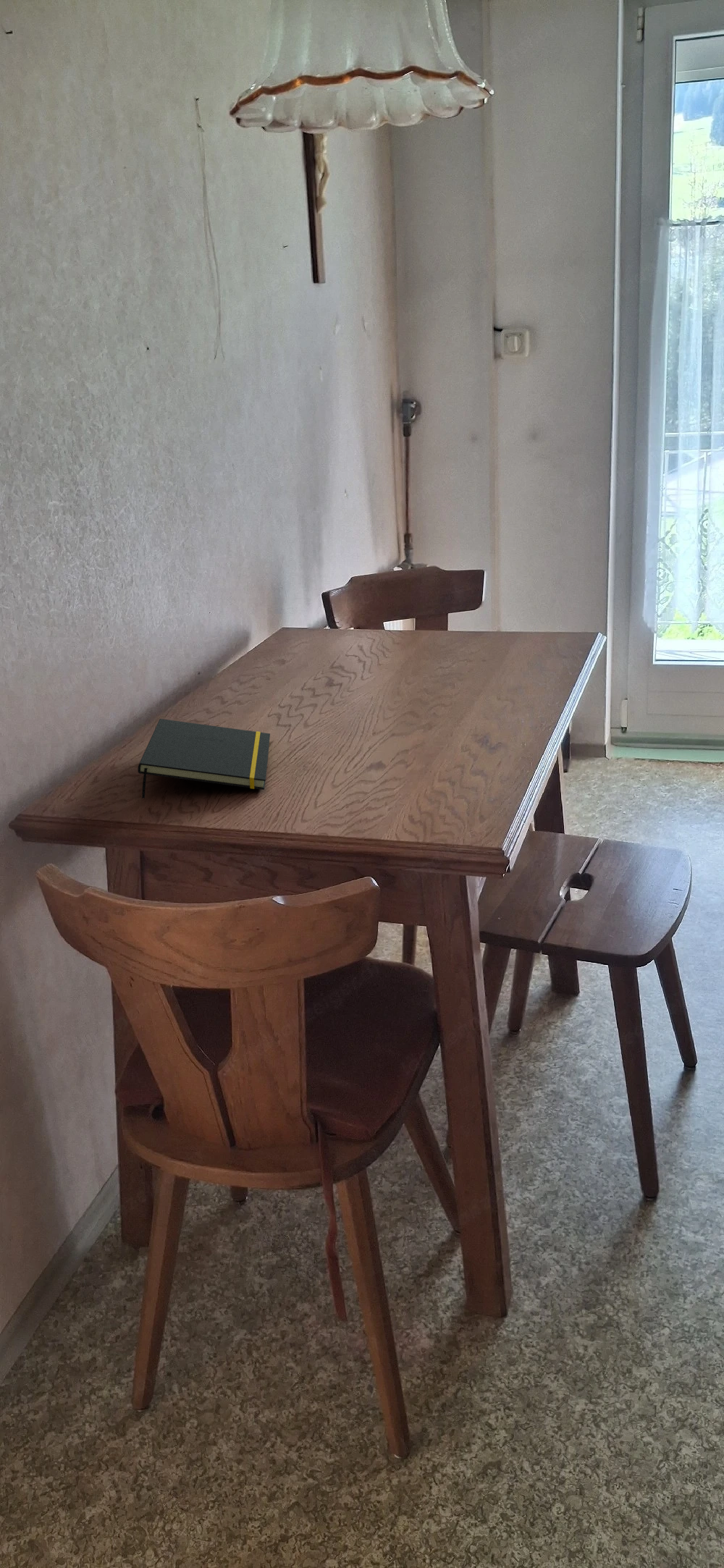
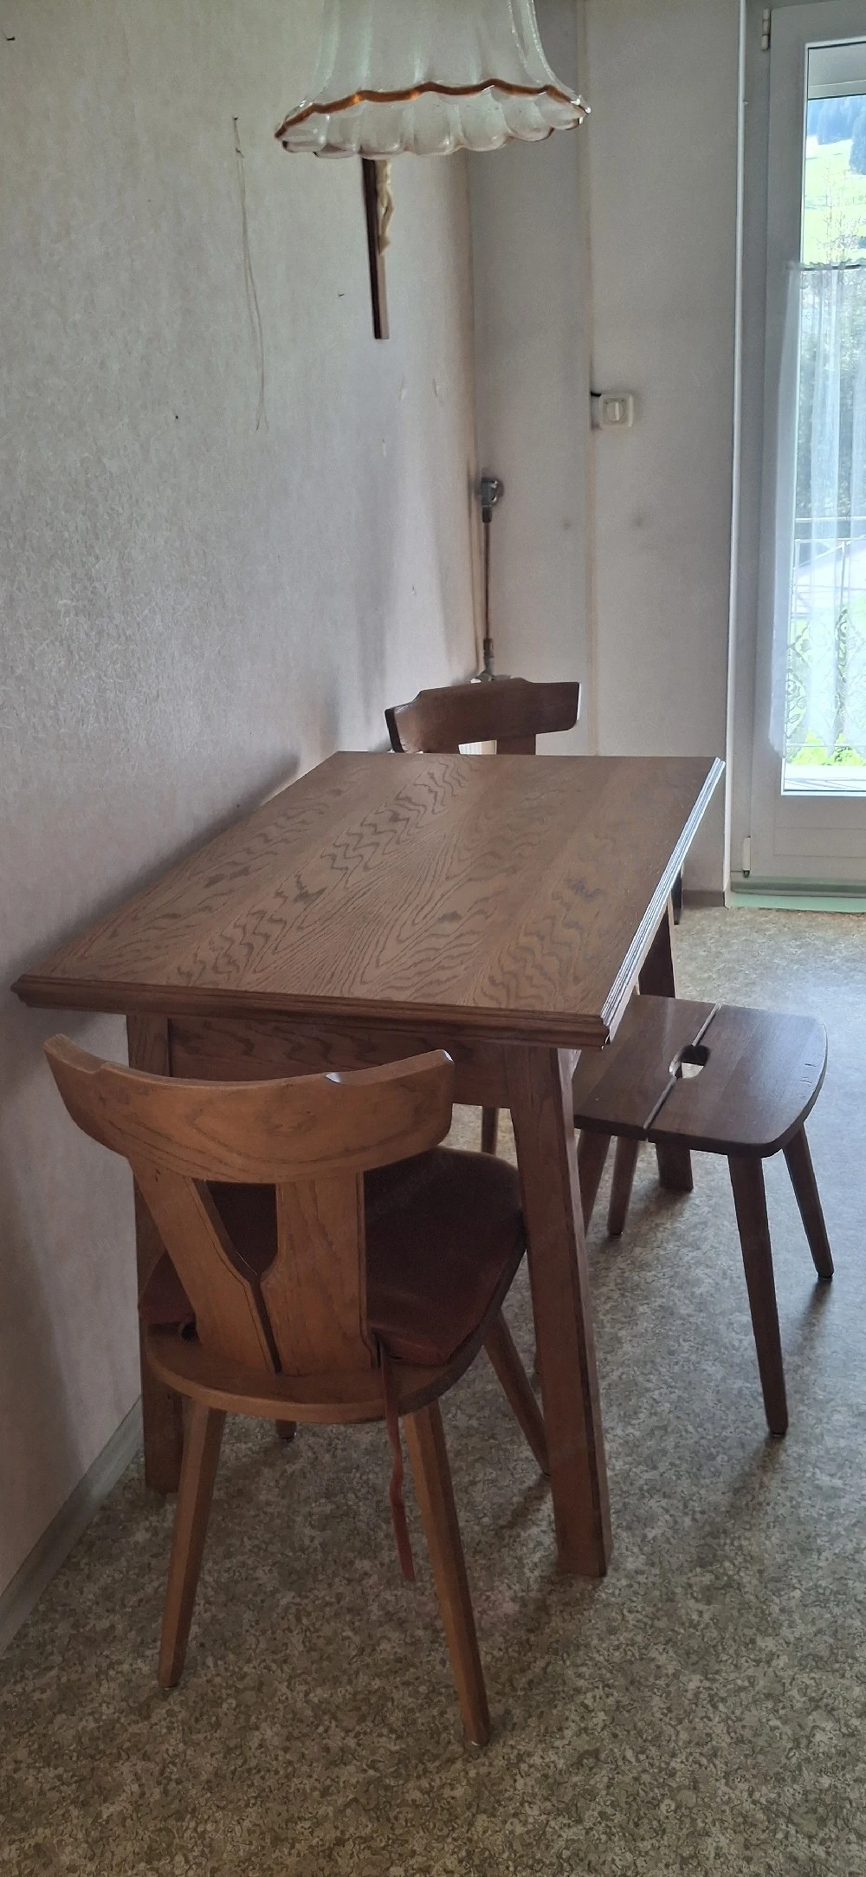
- notepad [138,718,271,799]
